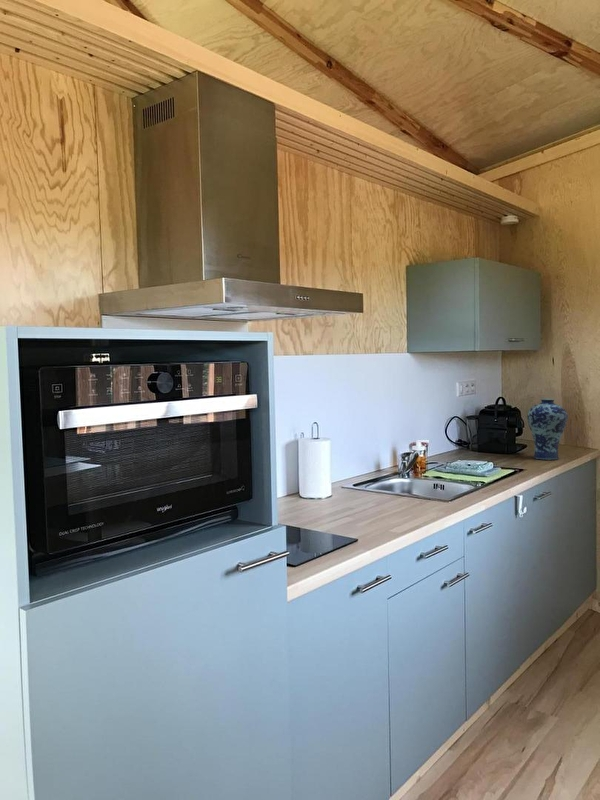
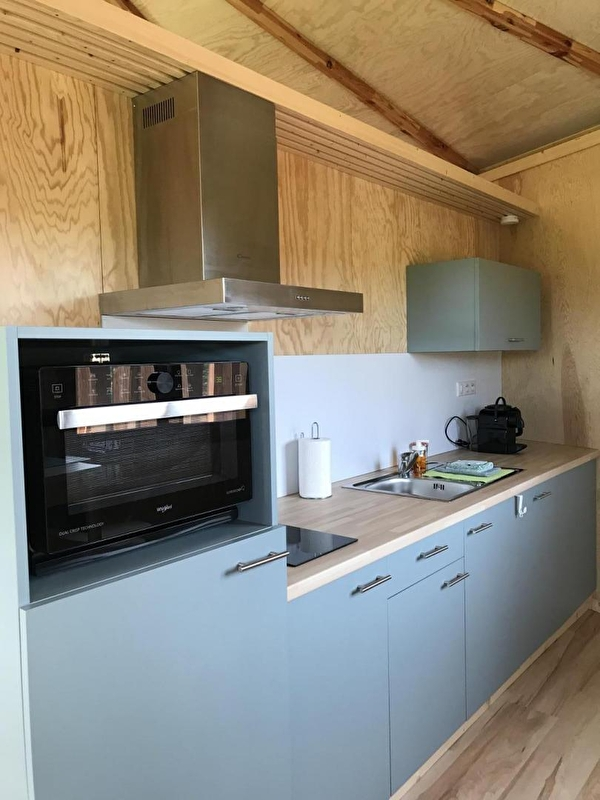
- vase [526,398,569,460]
